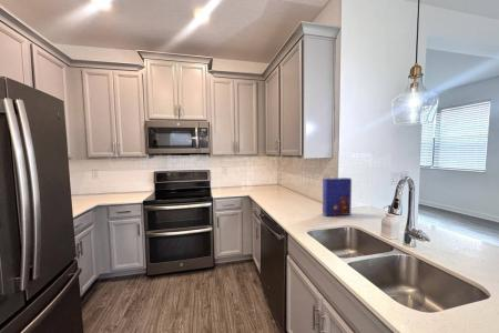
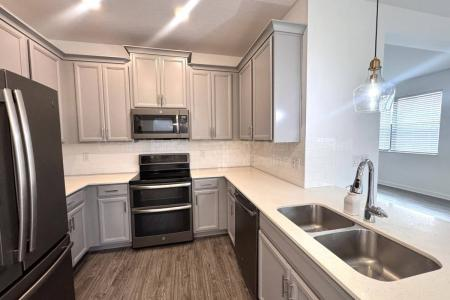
- cereal box [322,176,353,218]
